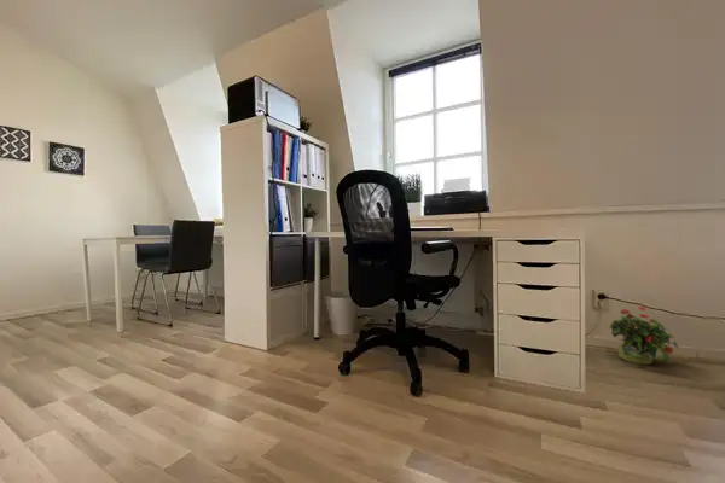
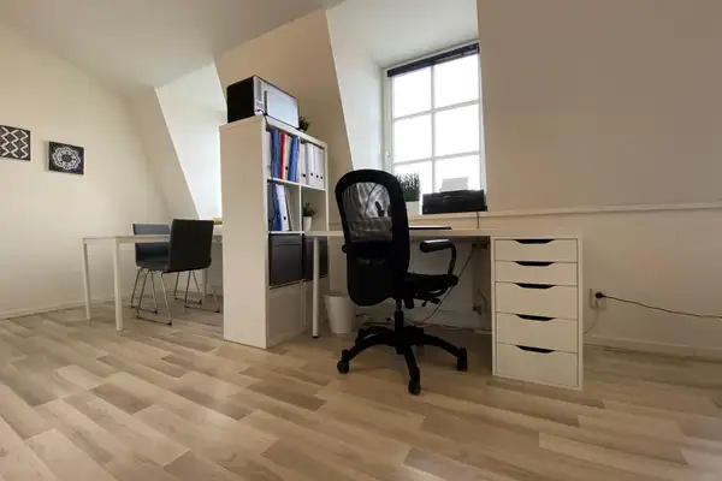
- potted plant [608,305,680,366]
